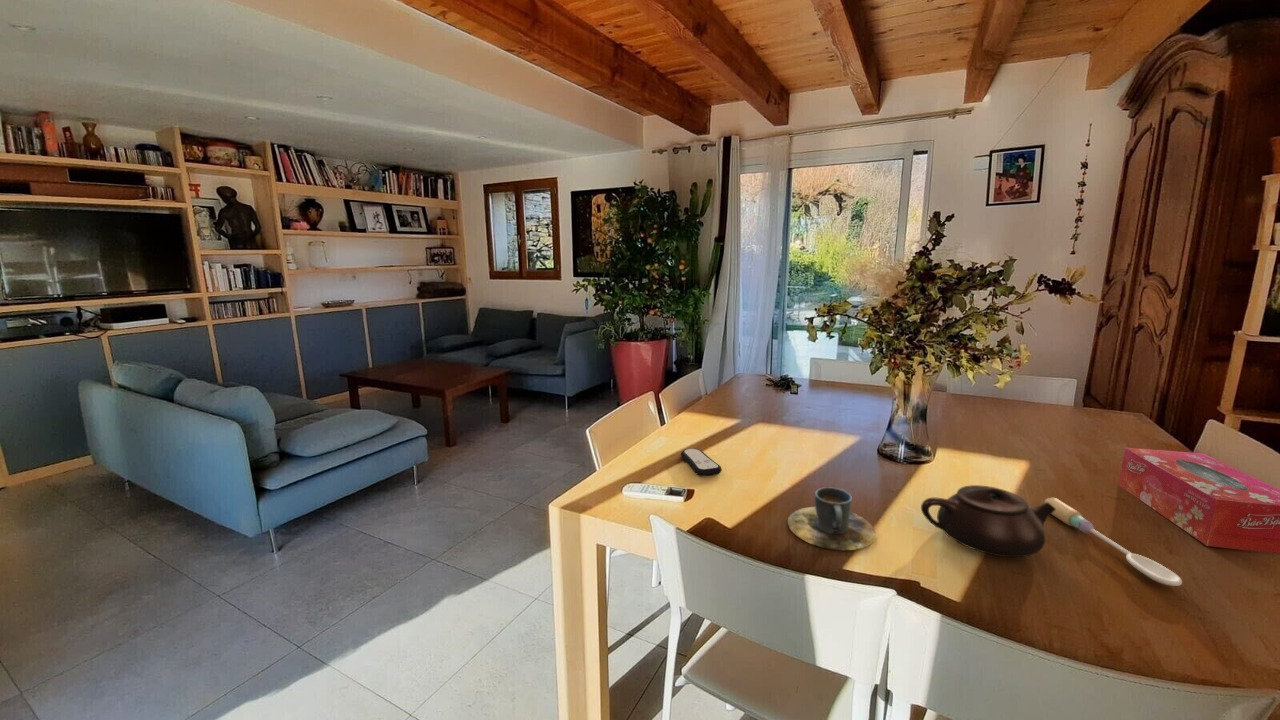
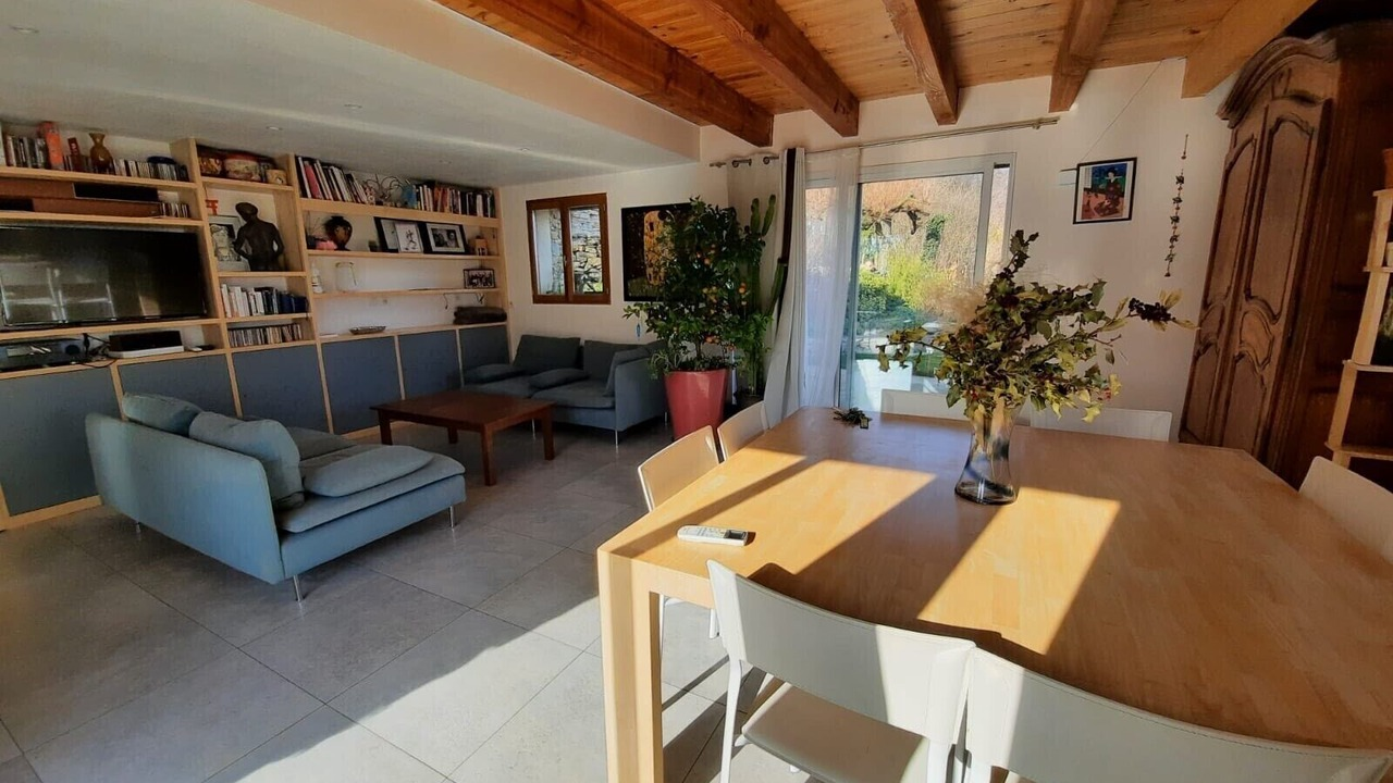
- teapot [920,484,1056,558]
- remote control [680,448,723,477]
- spoon [1043,497,1183,587]
- cup [787,487,877,551]
- tissue box [1117,447,1280,555]
